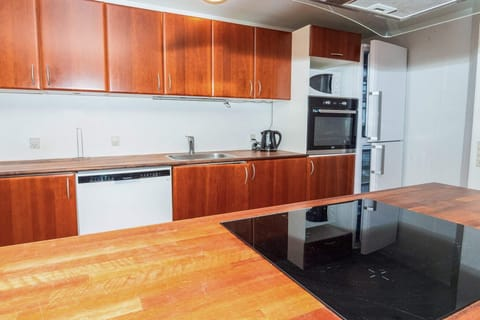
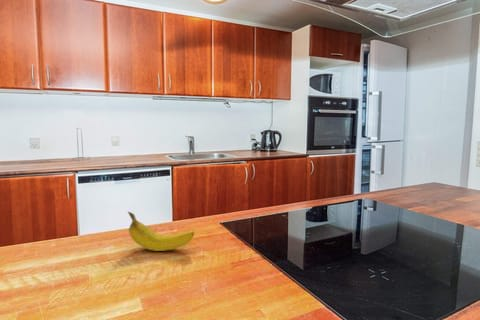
+ fruit [127,211,195,252]
